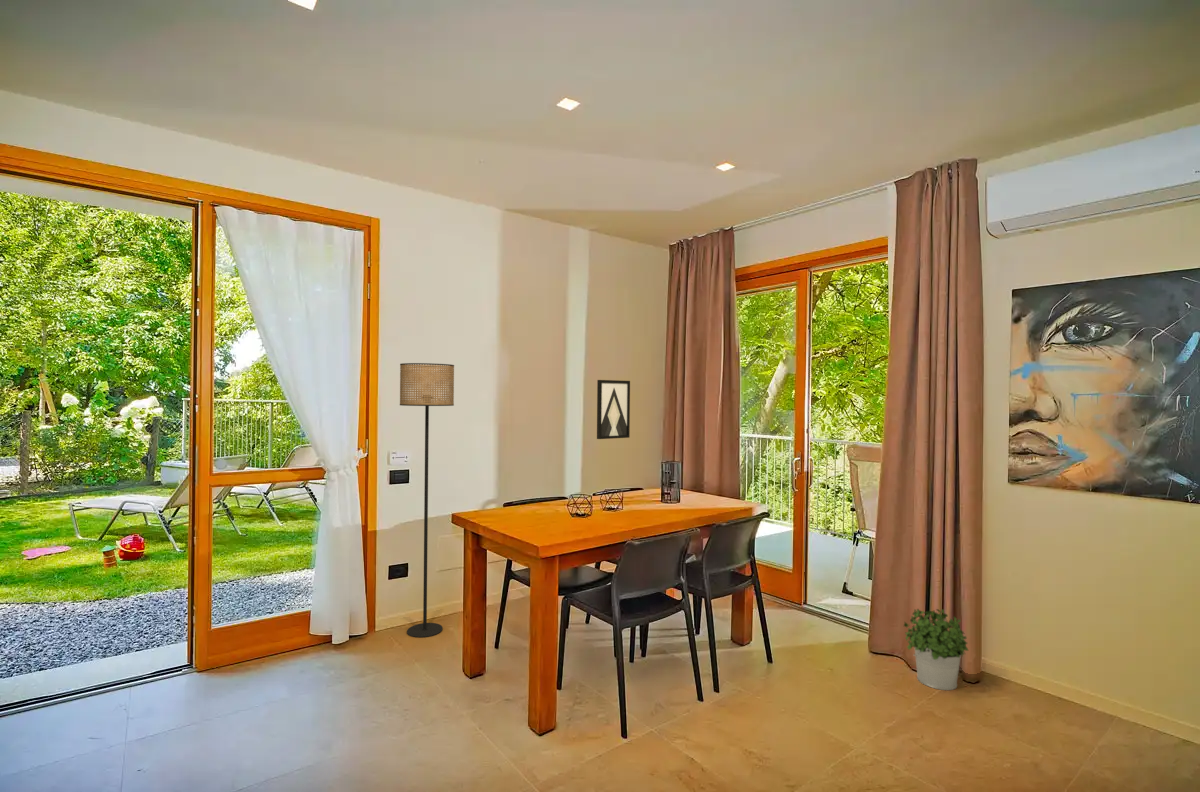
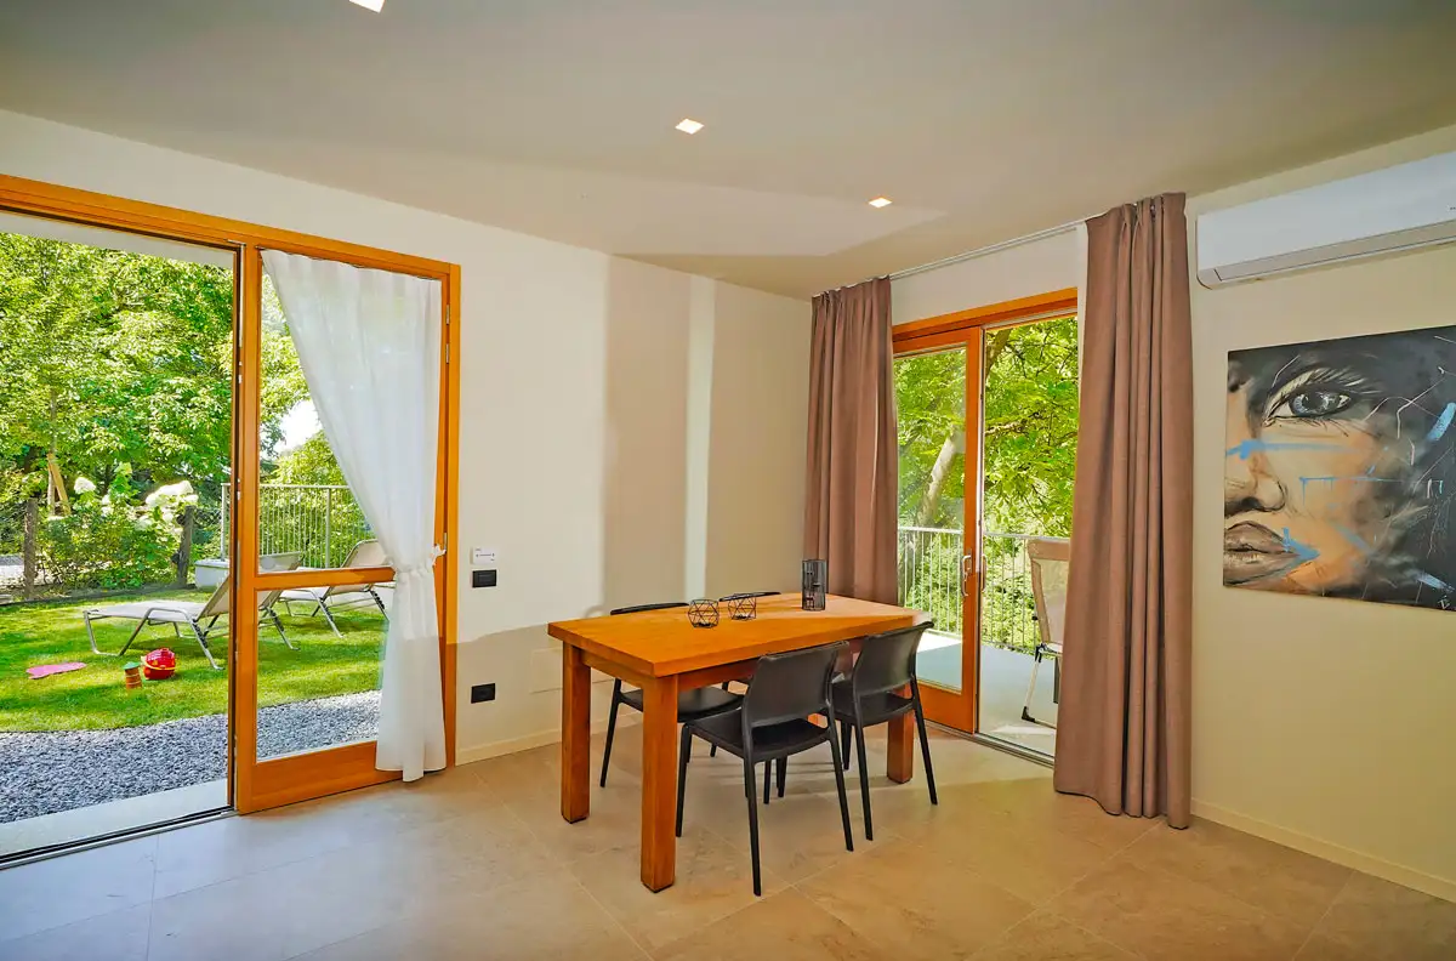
- potted plant [903,608,969,691]
- wall art [596,379,631,440]
- floor lamp [399,362,455,639]
